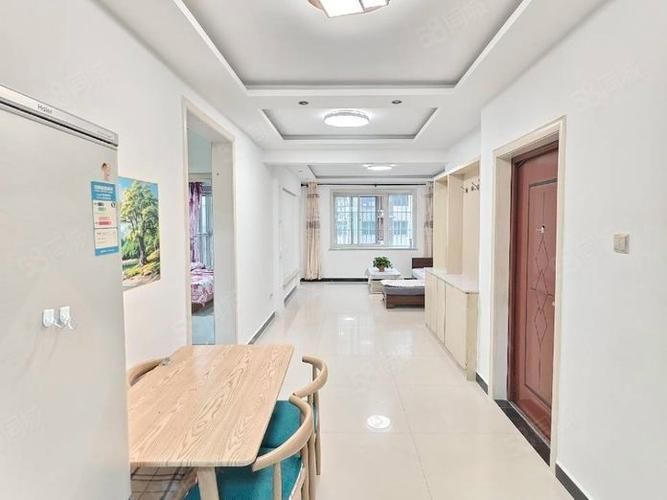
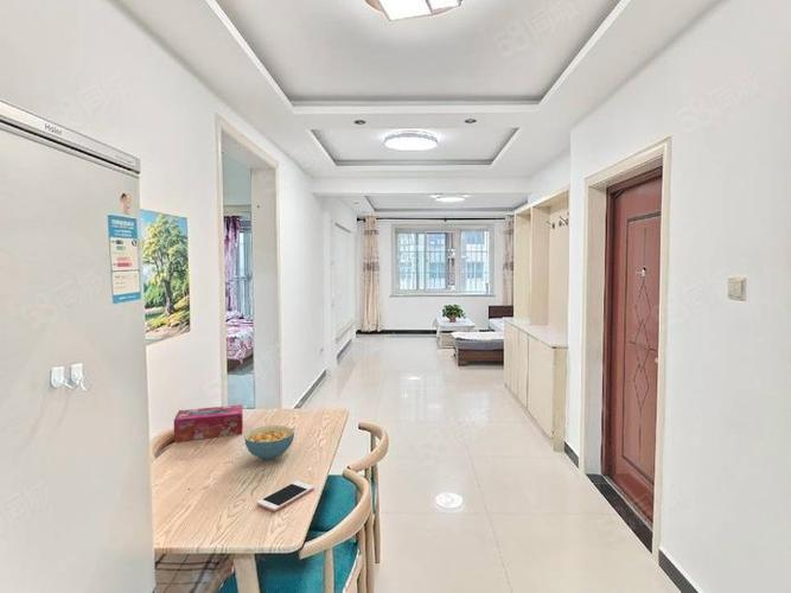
+ cereal bowl [243,425,295,461]
+ cell phone [256,479,315,512]
+ tissue box [173,403,244,442]
